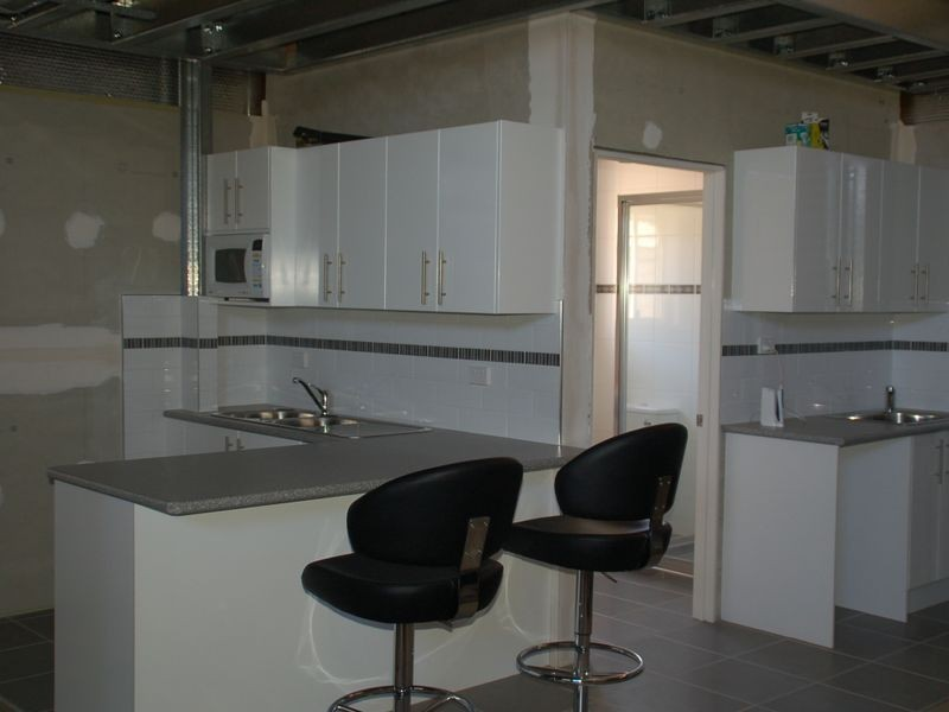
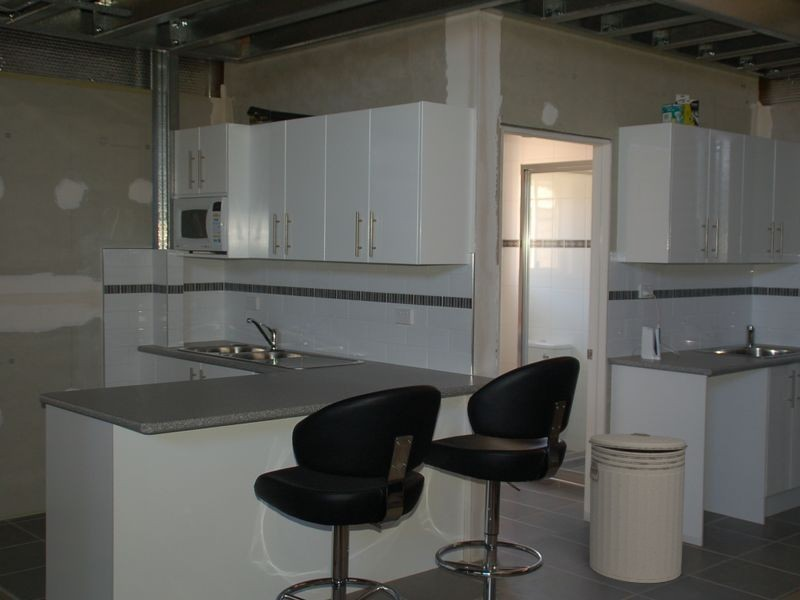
+ can [587,432,689,584]
